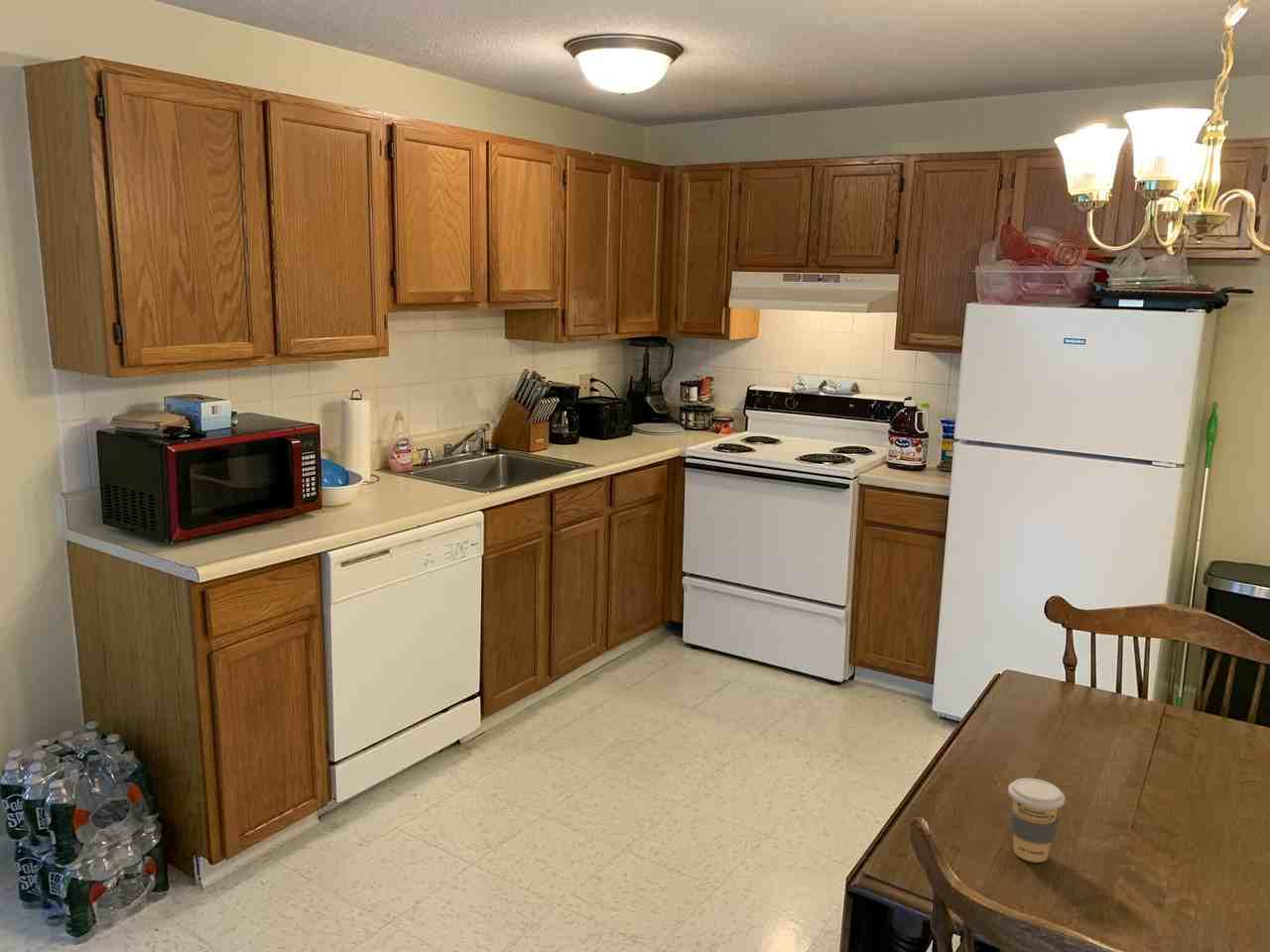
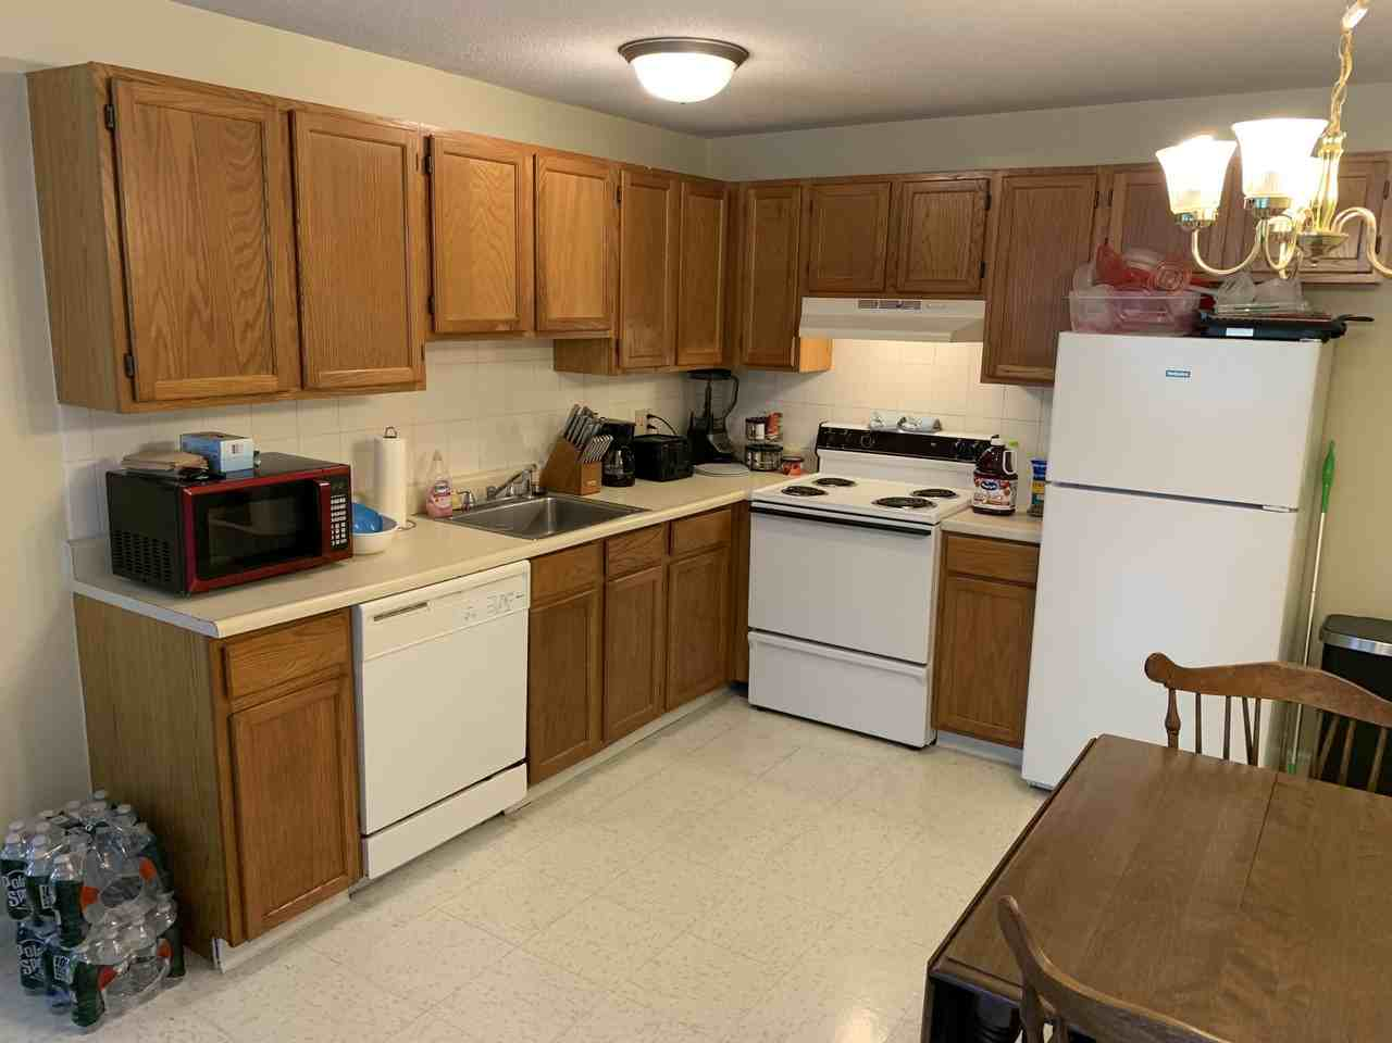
- coffee cup [1007,777,1066,864]
